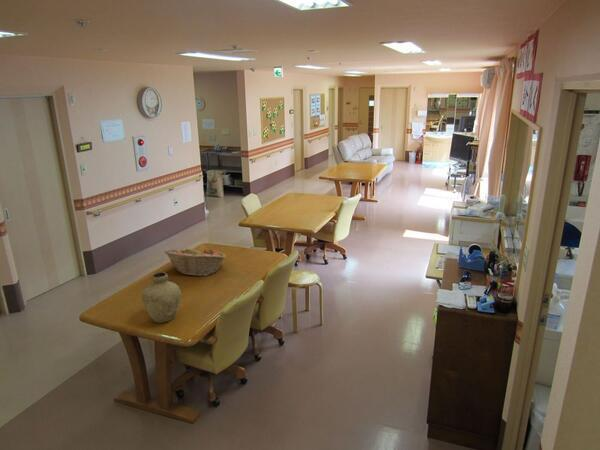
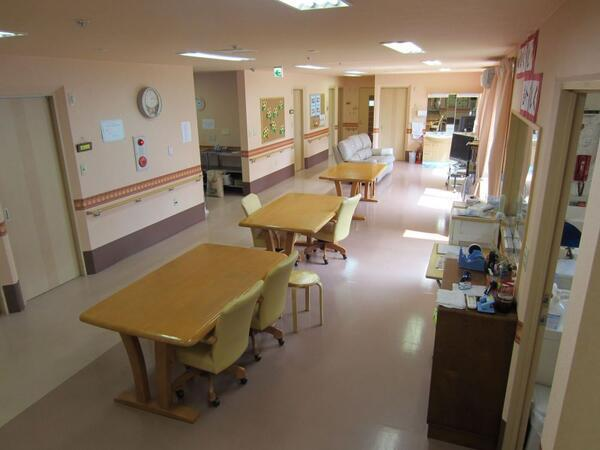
- vase [141,271,182,324]
- fruit basket [163,245,227,277]
